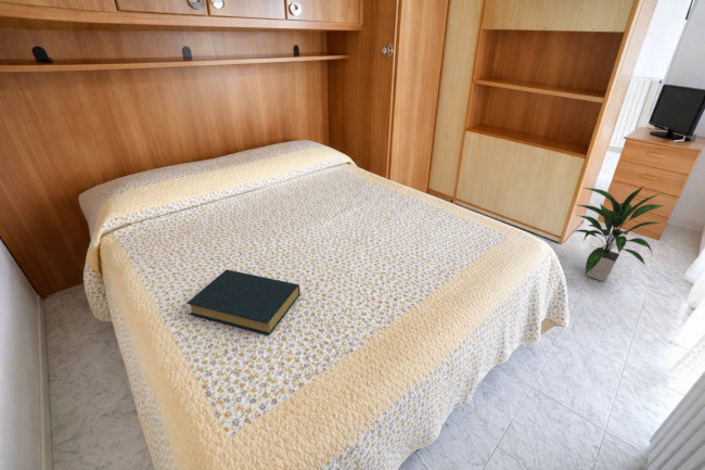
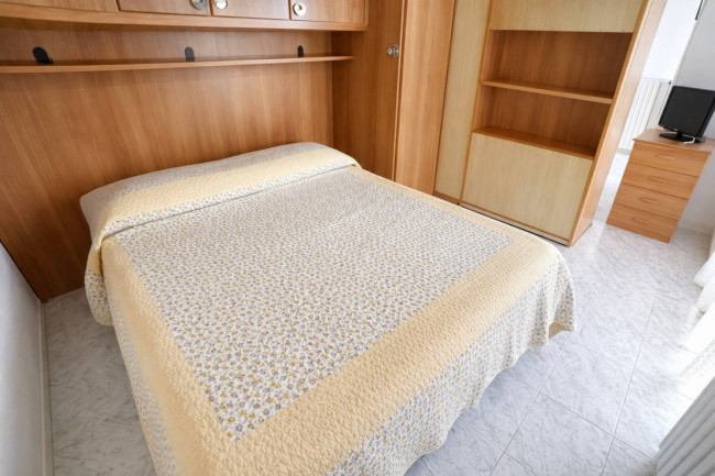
- indoor plant [569,186,665,282]
- hardback book [185,268,300,336]
